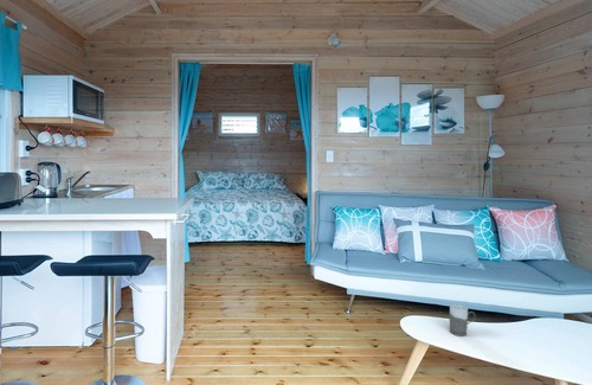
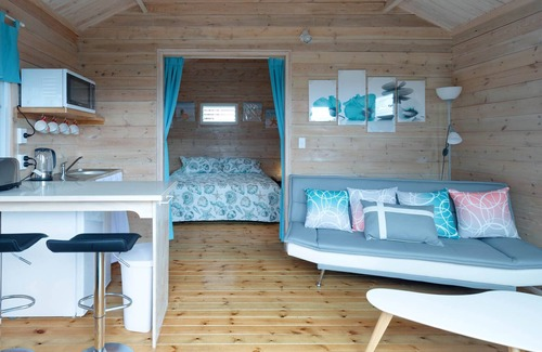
- mug [449,303,476,336]
